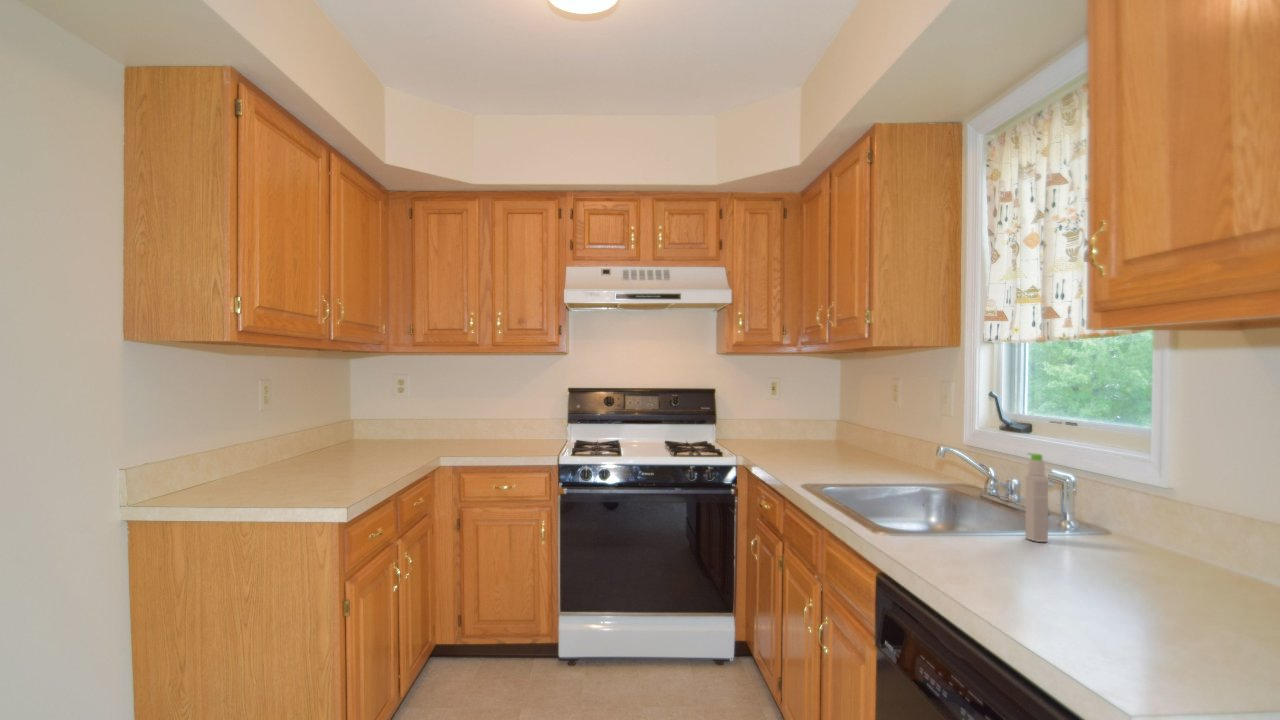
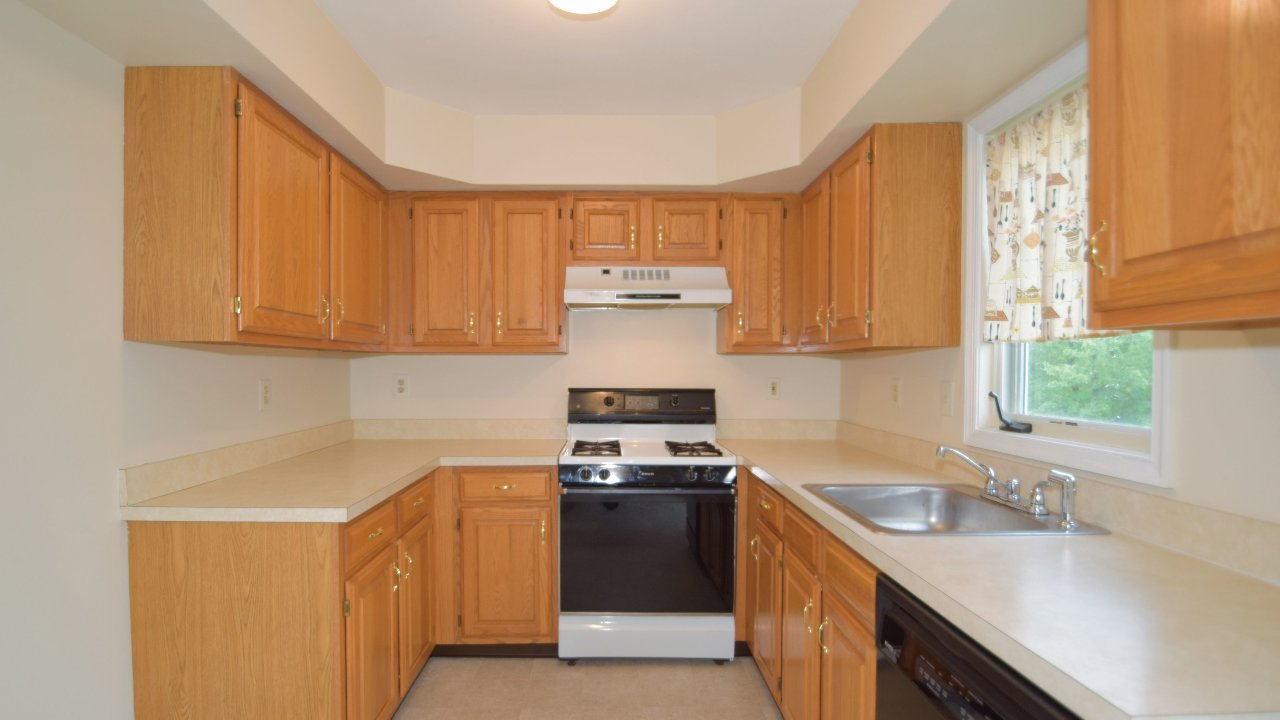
- bottle [1024,452,1049,543]
